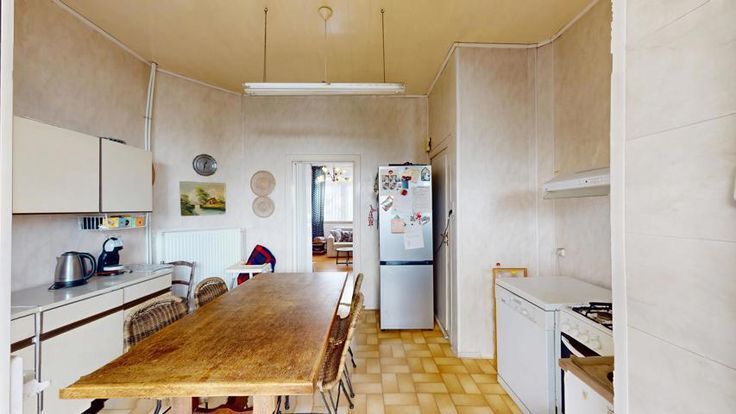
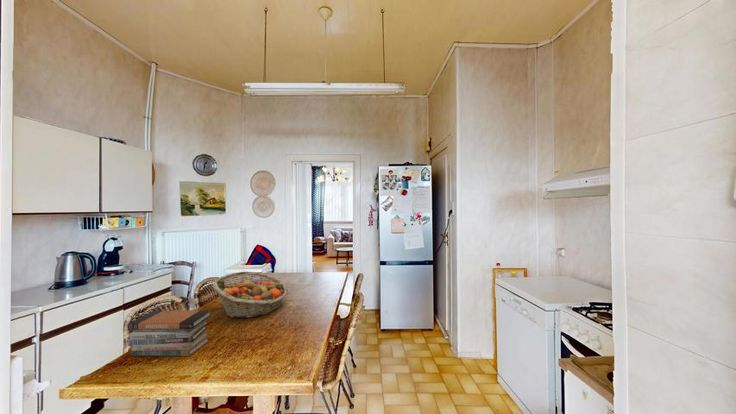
+ book stack [127,309,213,357]
+ fruit basket [212,271,289,319]
